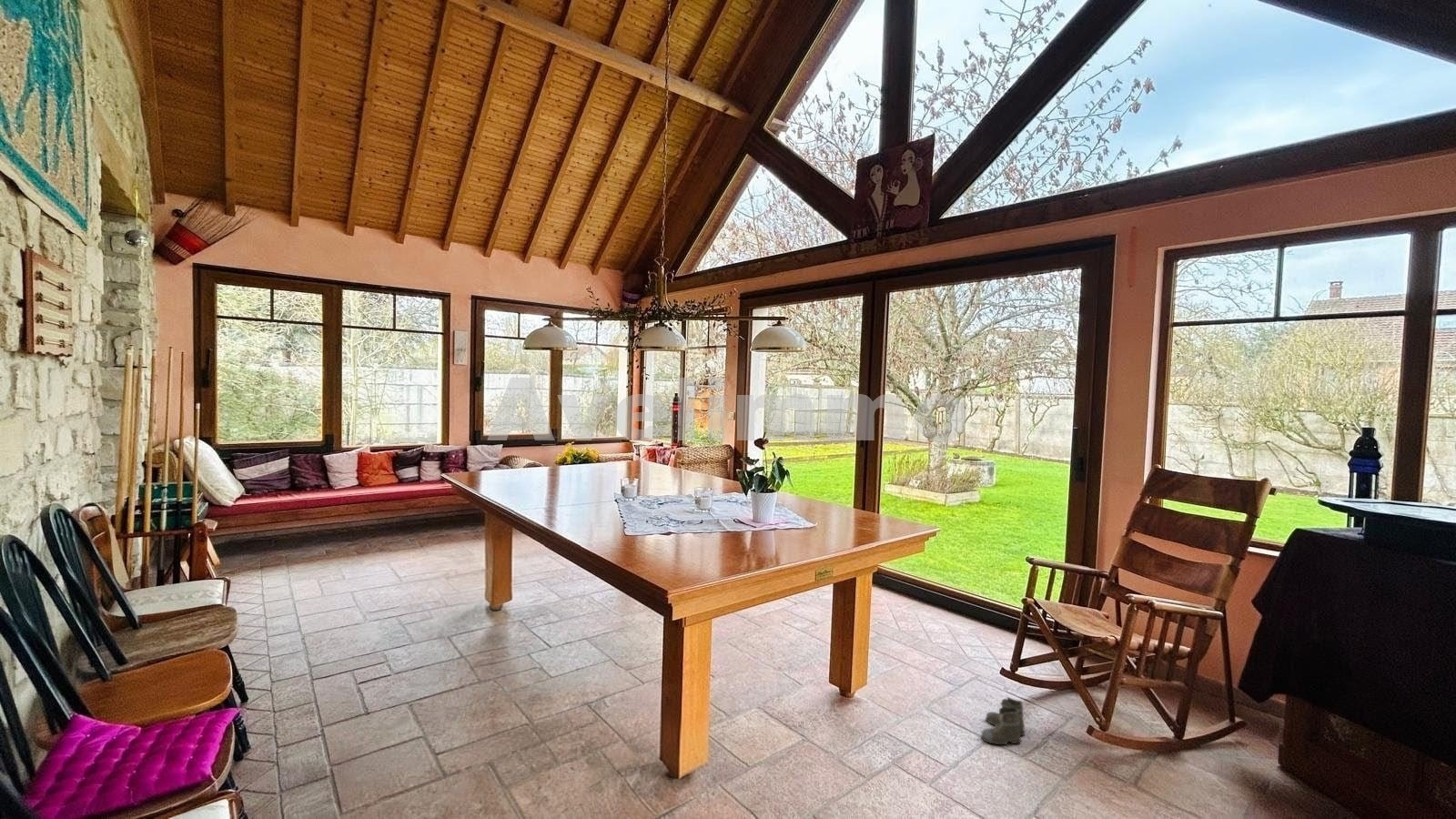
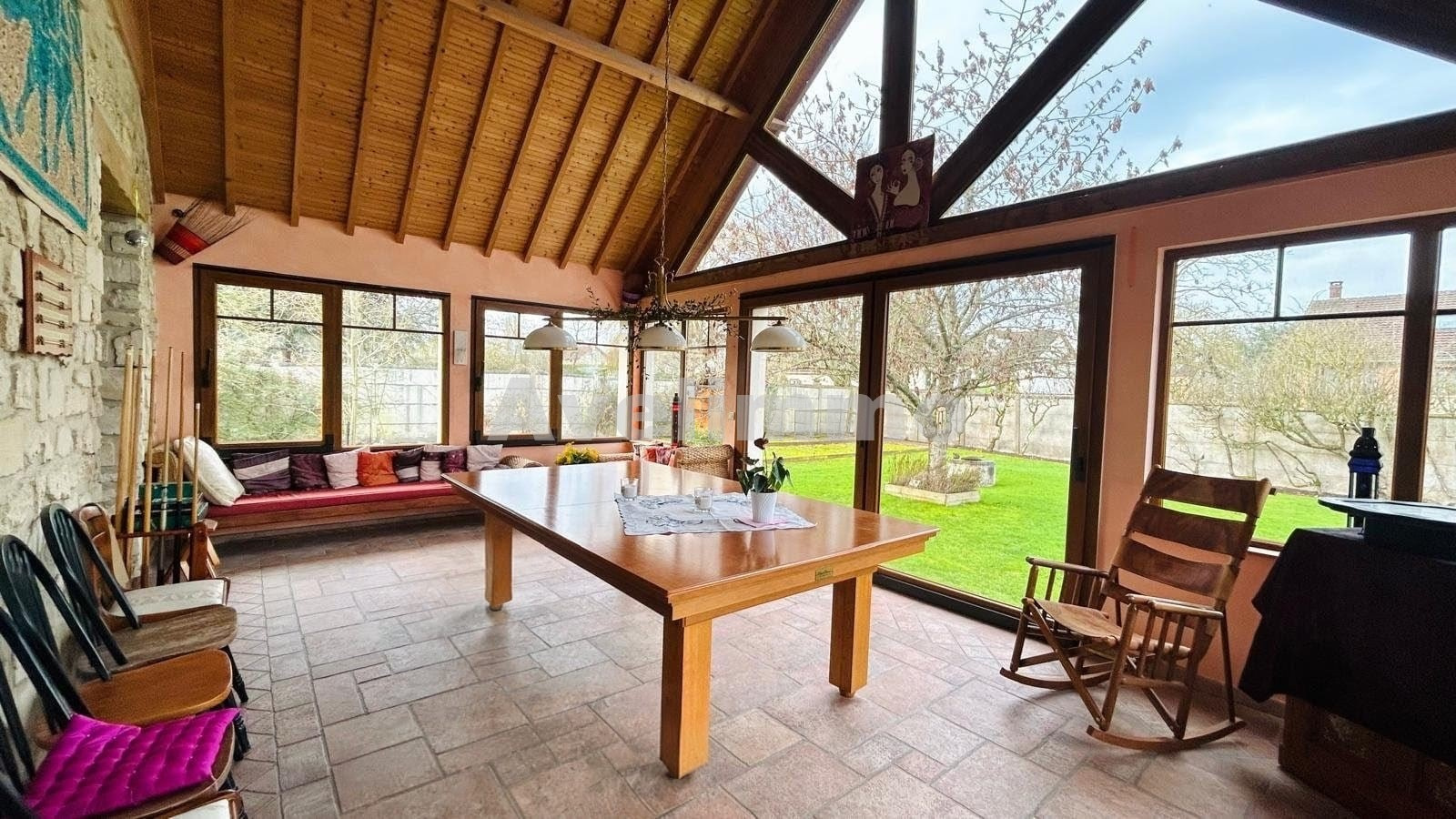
- boots [980,696,1026,752]
